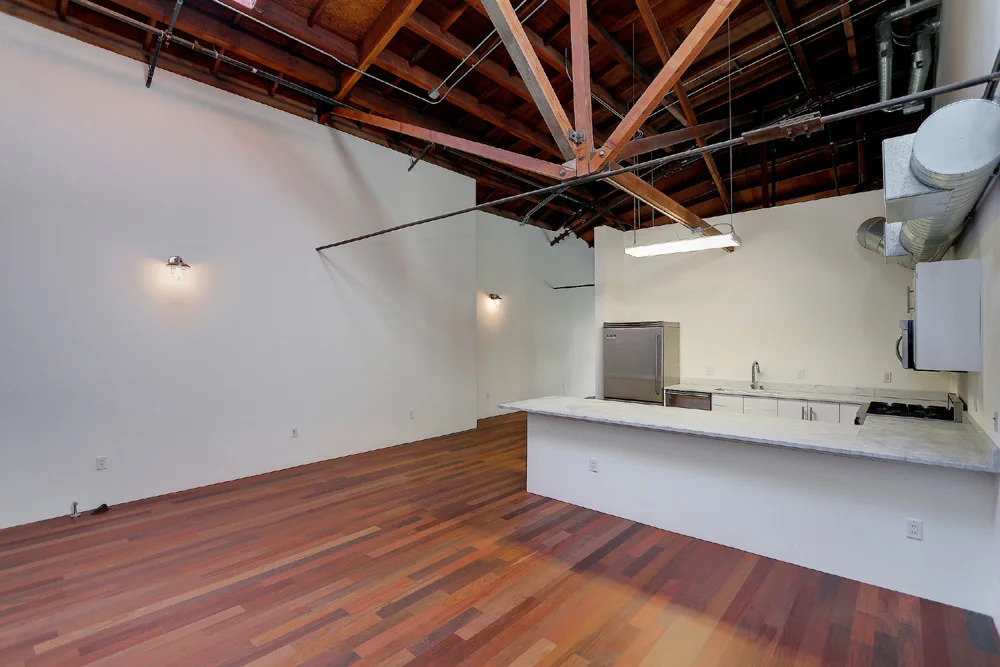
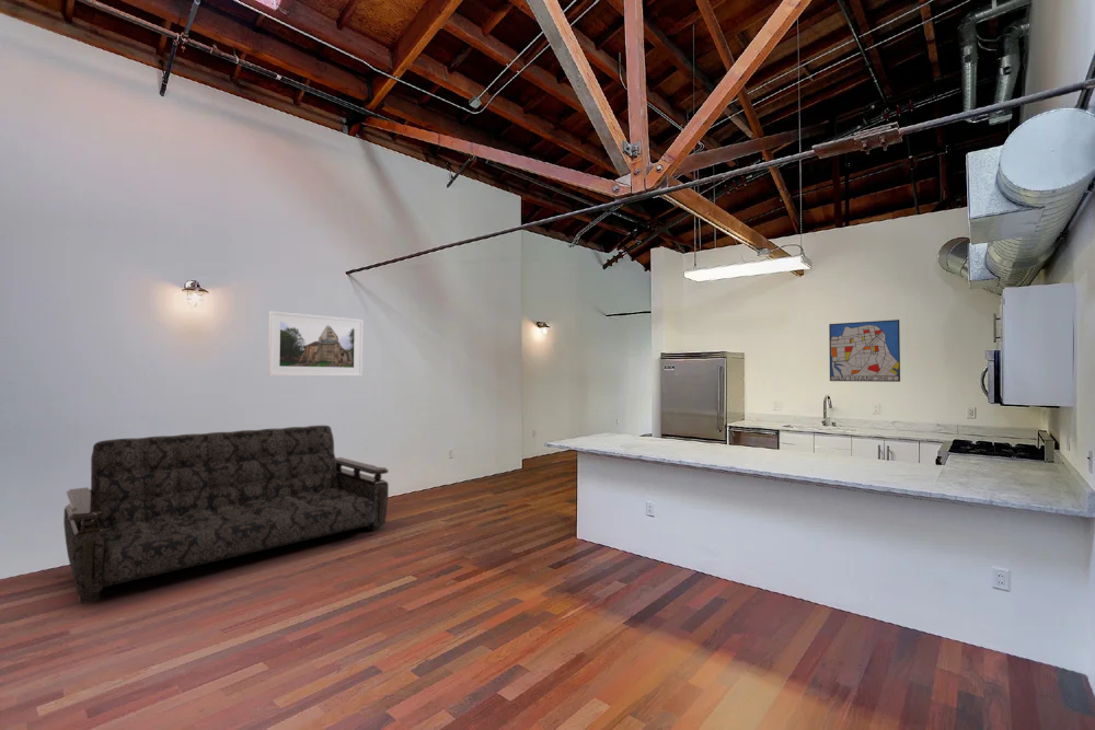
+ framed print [267,310,364,378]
+ wall art [828,318,901,383]
+ sofa [62,425,390,605]
